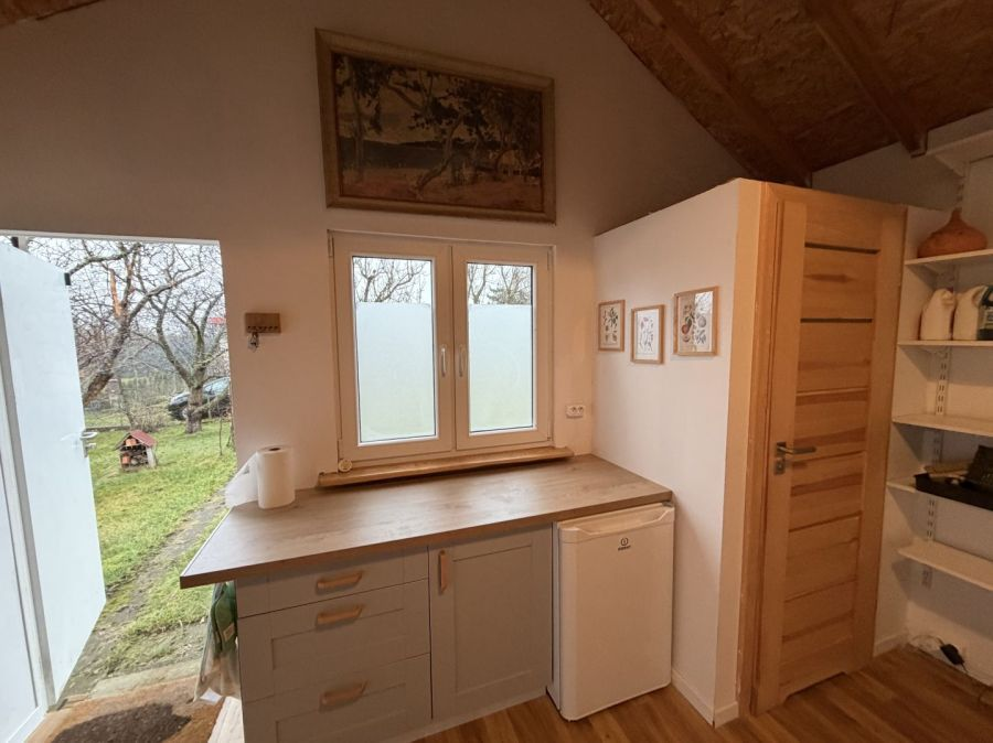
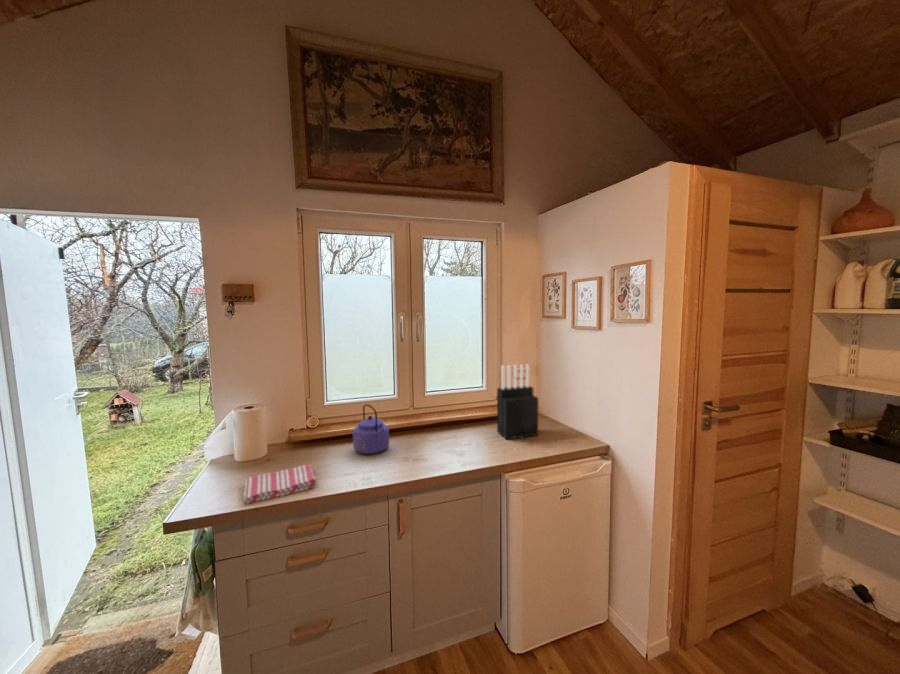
+ dish towel [243,463,318,505]
+ knife block [496,363,539,440]
+ kettle [352,403,390,455]
